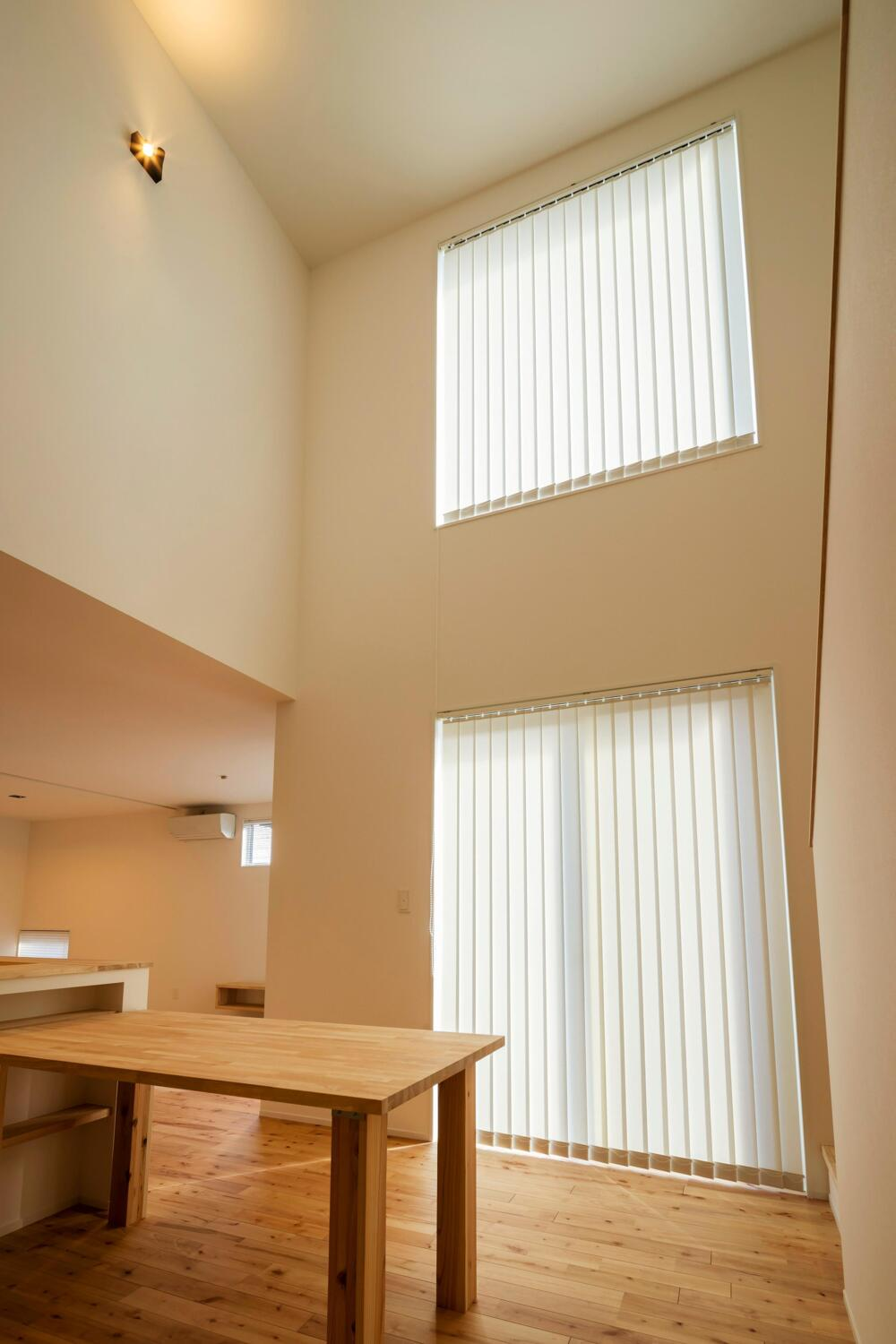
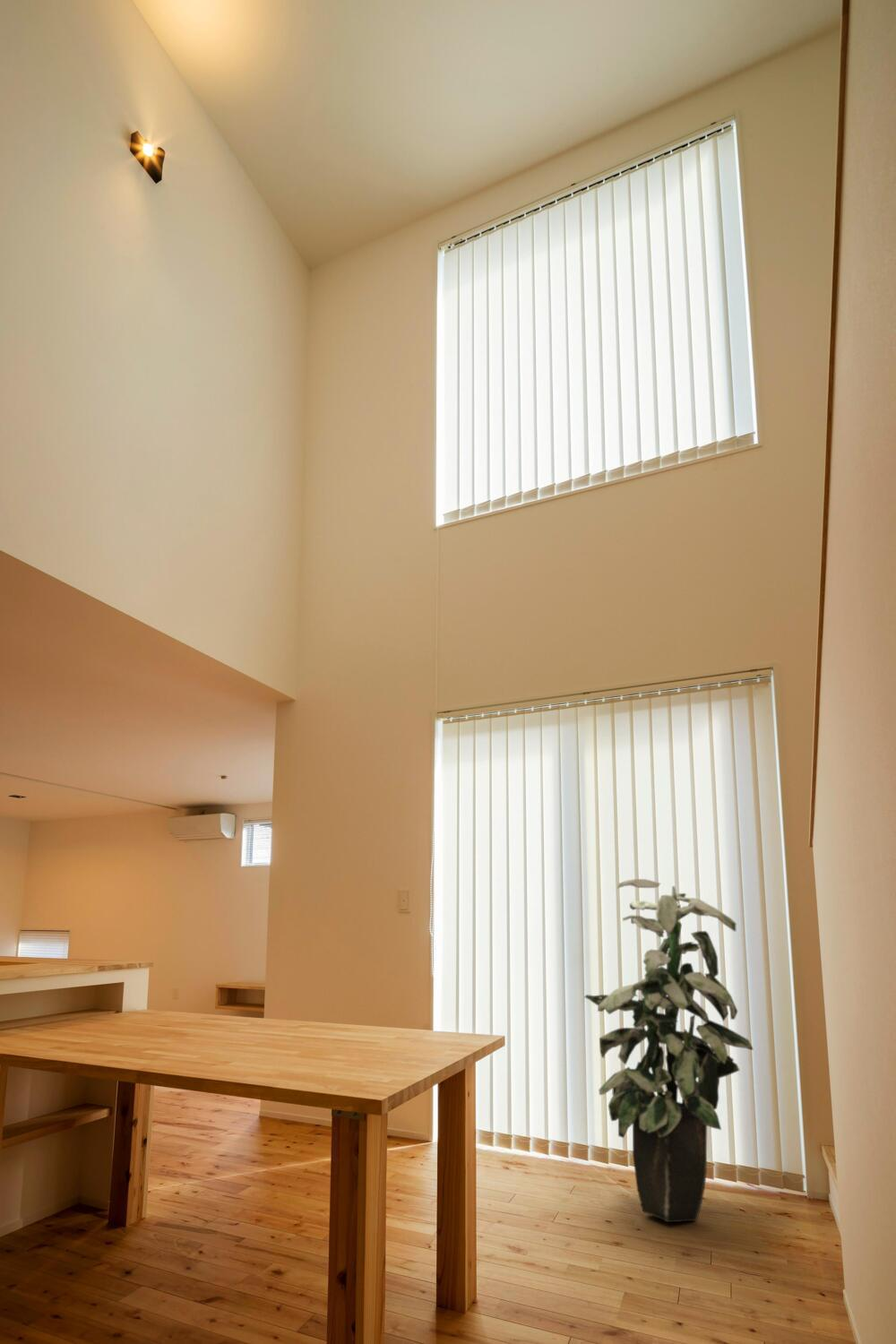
+ indoor plant [583,878,754,1223]
